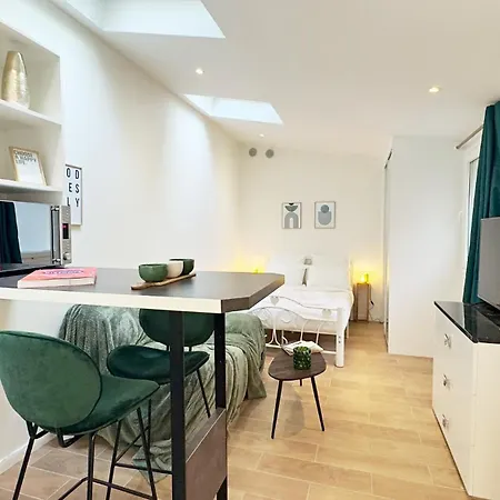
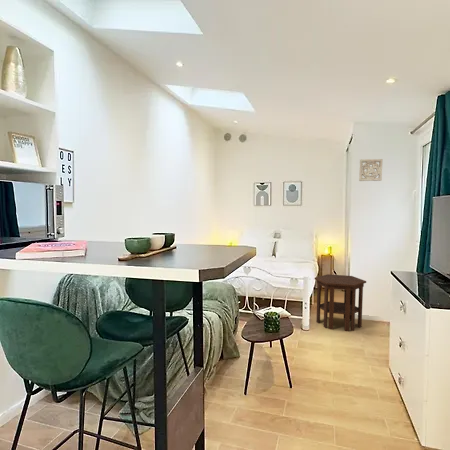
+ side table [314,273,367,332]
+ wall ornament [358,158,383,182]
